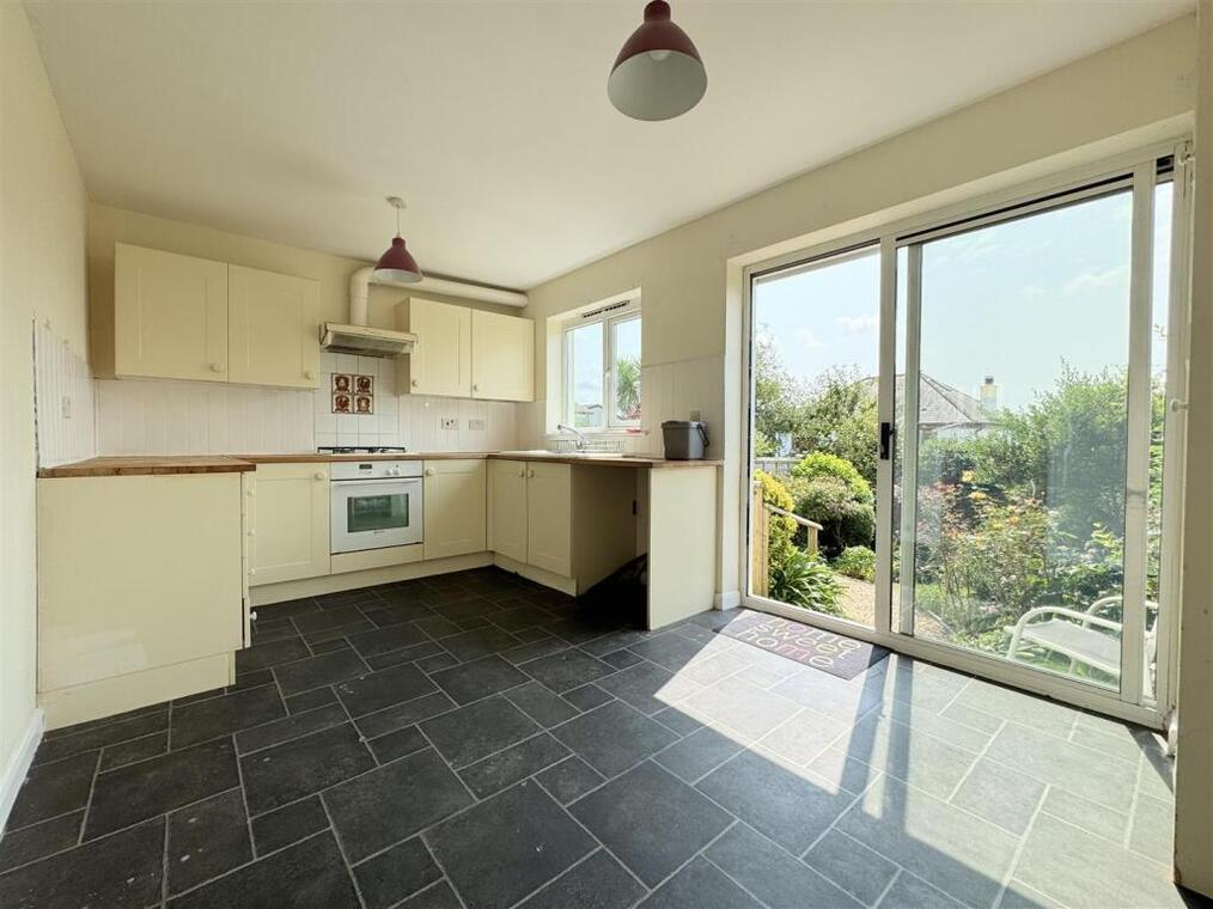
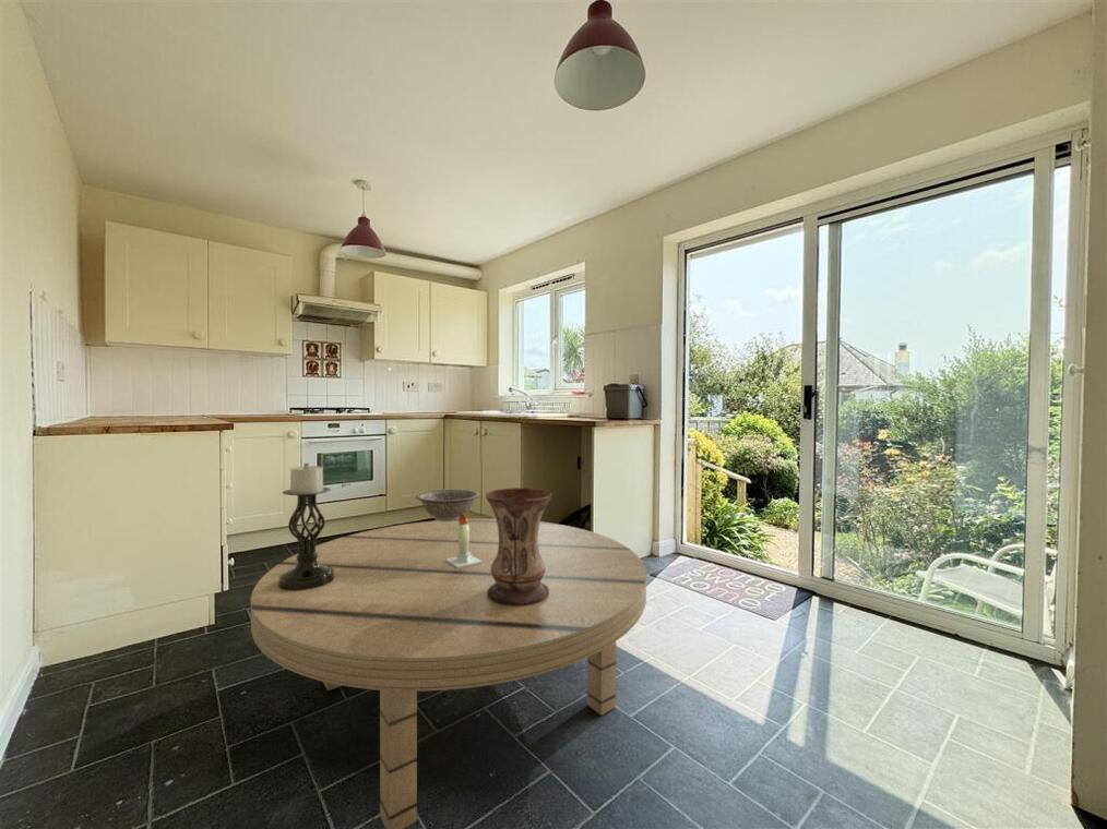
+ candle holder [278,461,335,591]
+ dining table [250,512,647,829]
+ vase [485,486,552,605]
+ decorative bowl [415,489,480,521]
